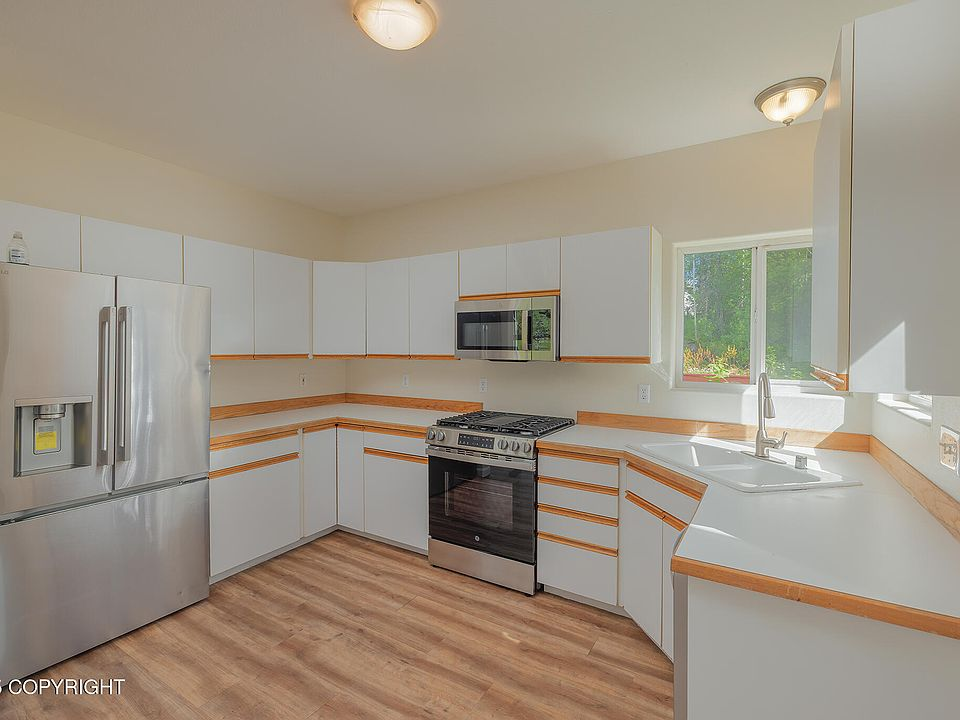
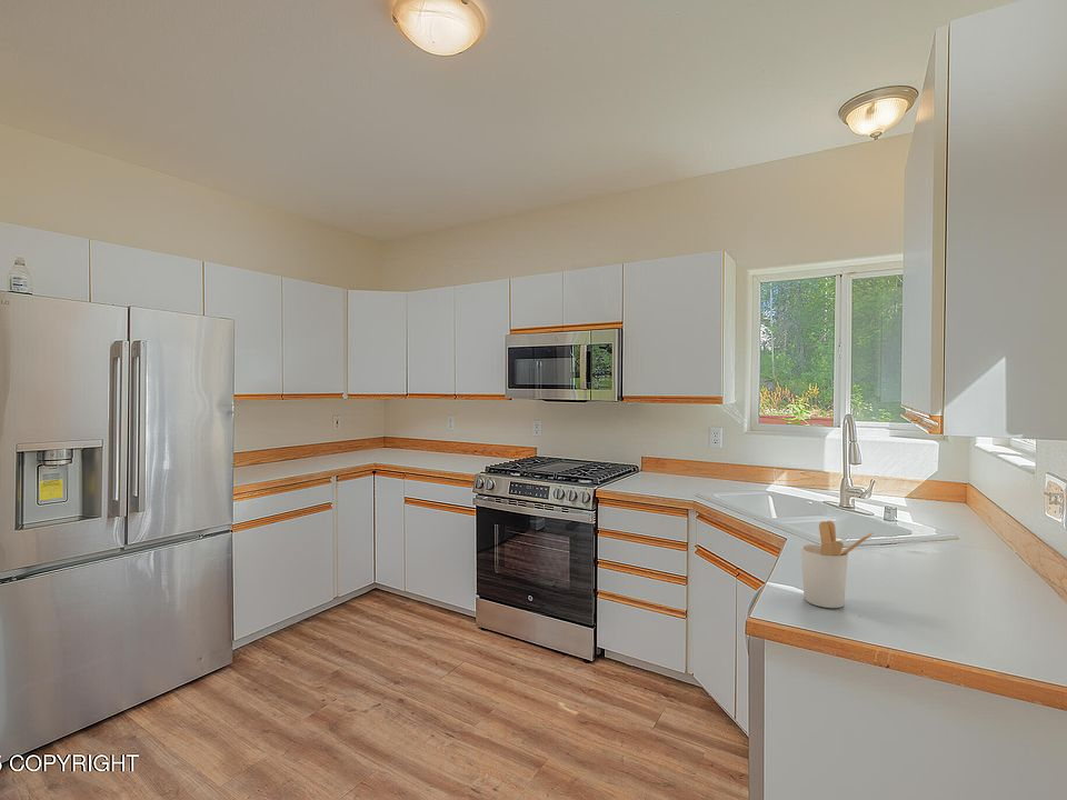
+ utensil holder [800,520,874,609]
